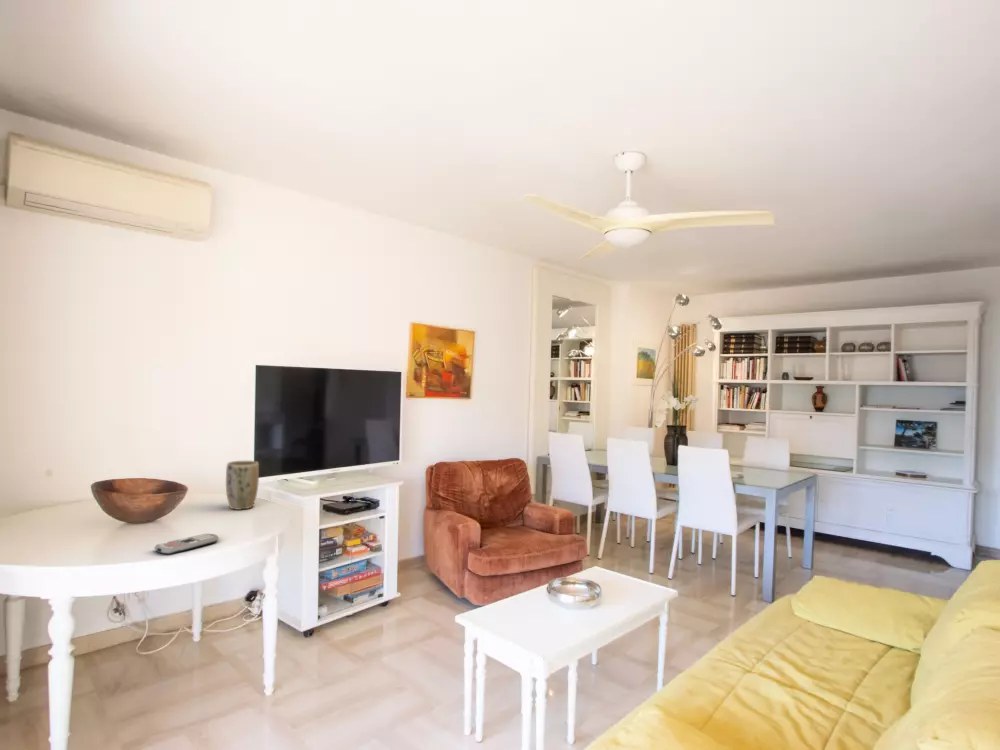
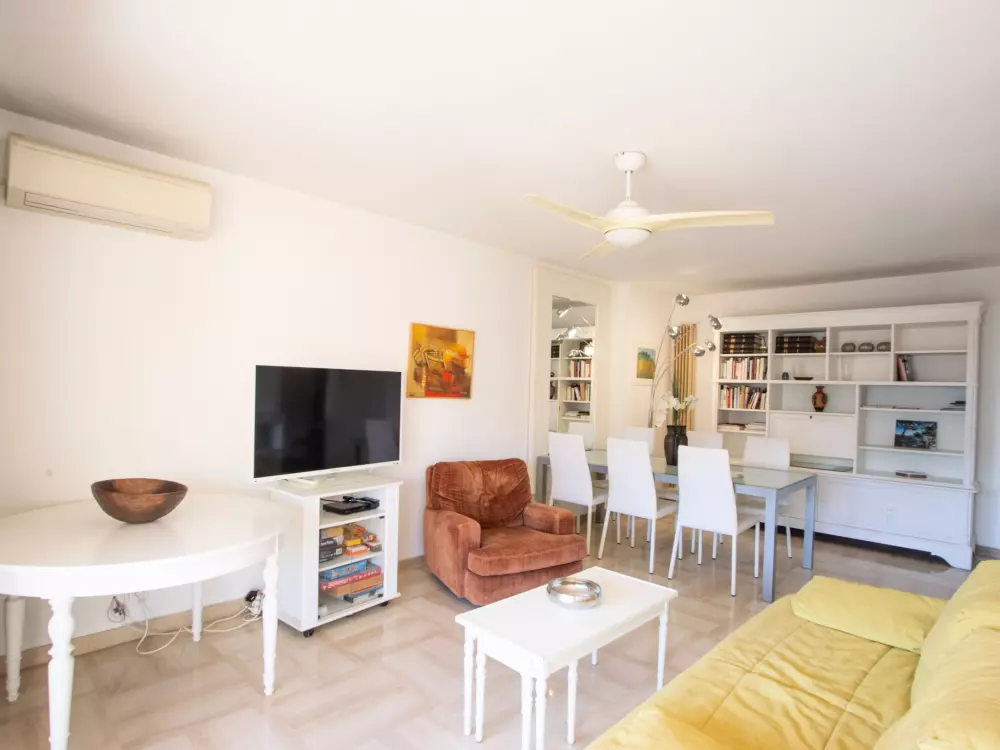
- remote control [154,533,219,555]
- plant pot [225,460,260,511]
